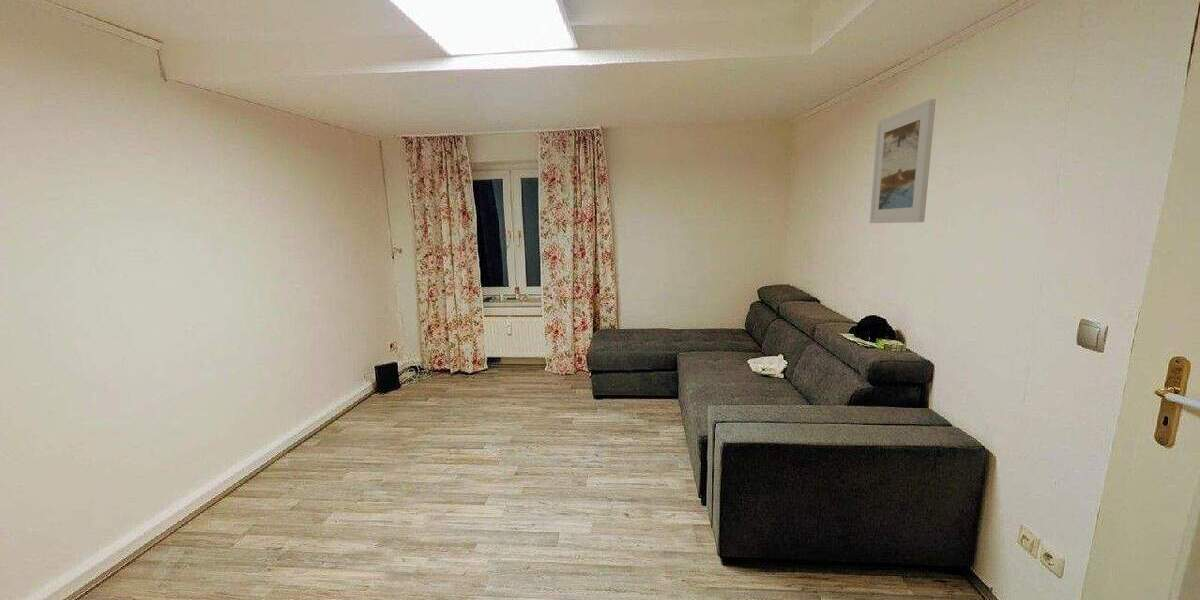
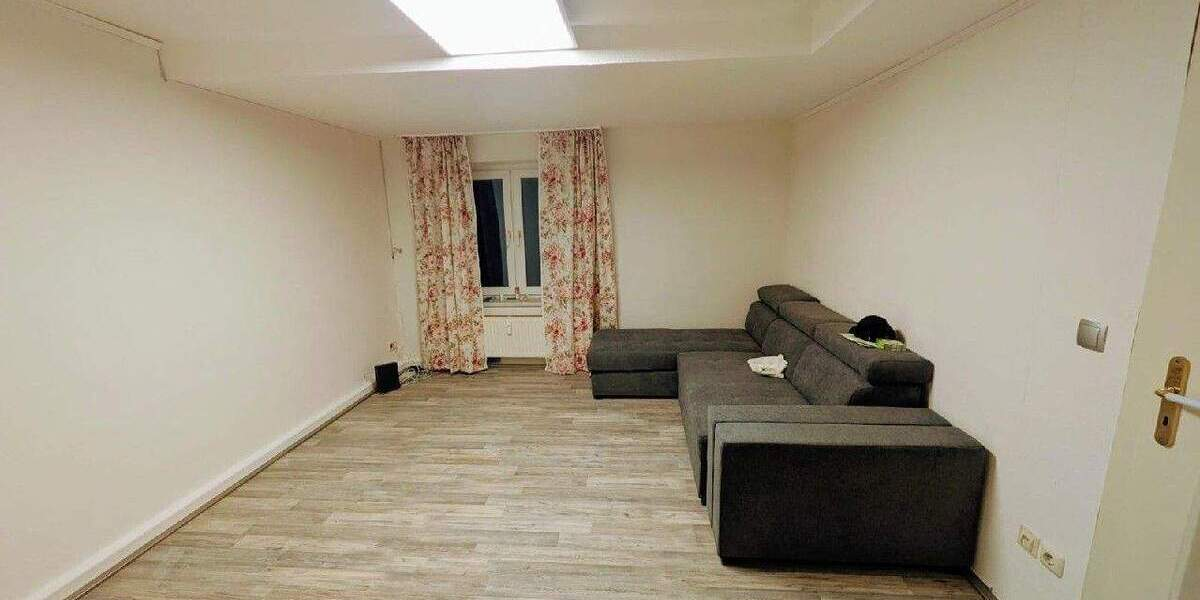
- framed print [869,98,937,224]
